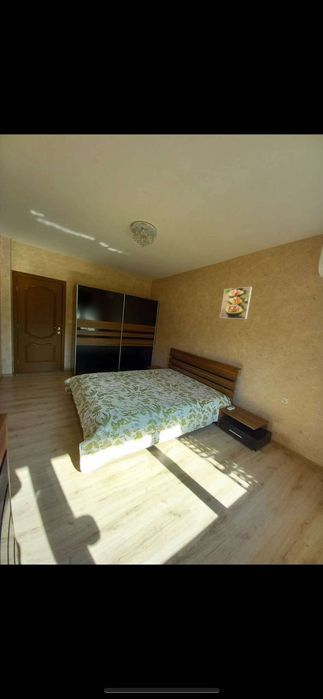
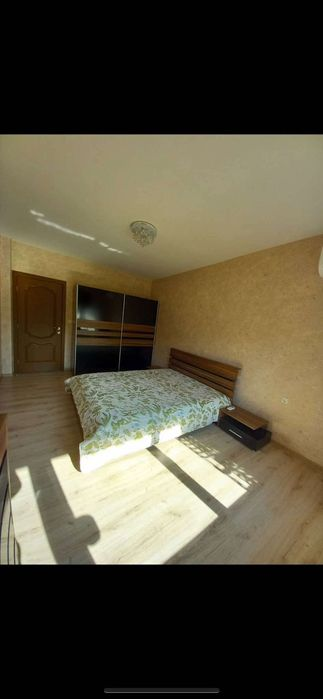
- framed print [219,286,253,320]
